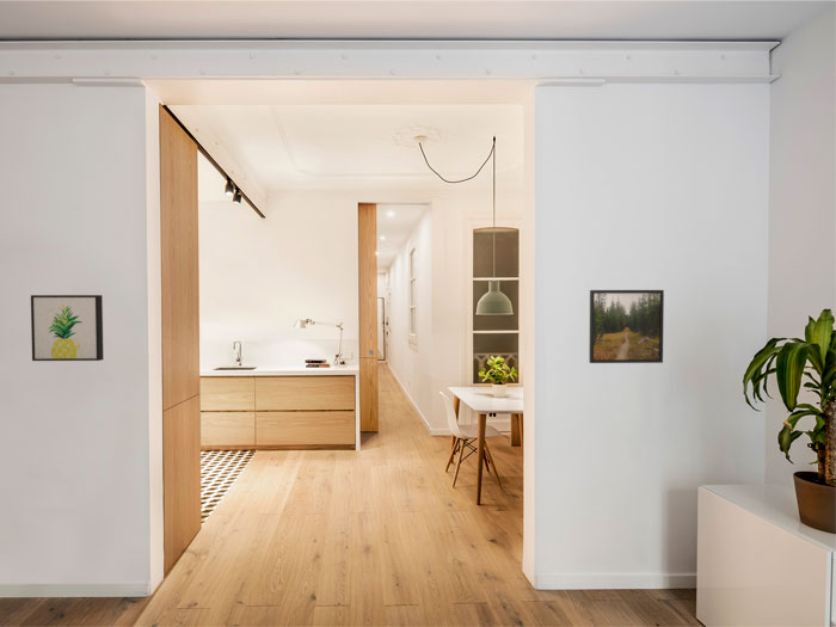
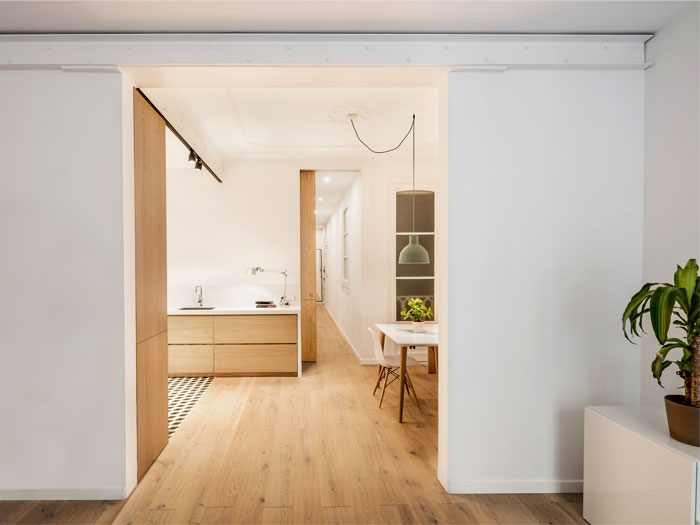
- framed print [588,289,665,364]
- wall art [30,294,105,362]
